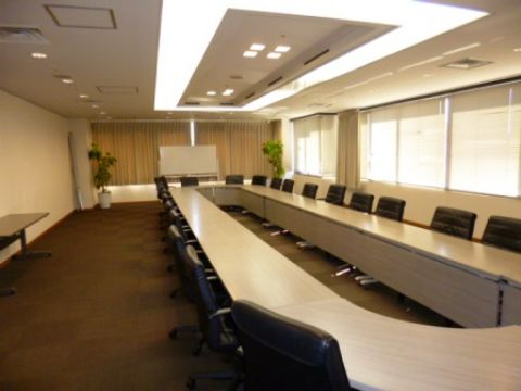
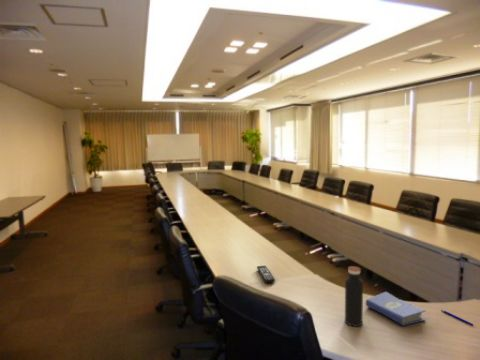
+ water bottle [344,265,364,328]
+ hardcover book [365,291,427,327]
+ remote control [256,265,276,284]
+ pen [440,309,474,327]
